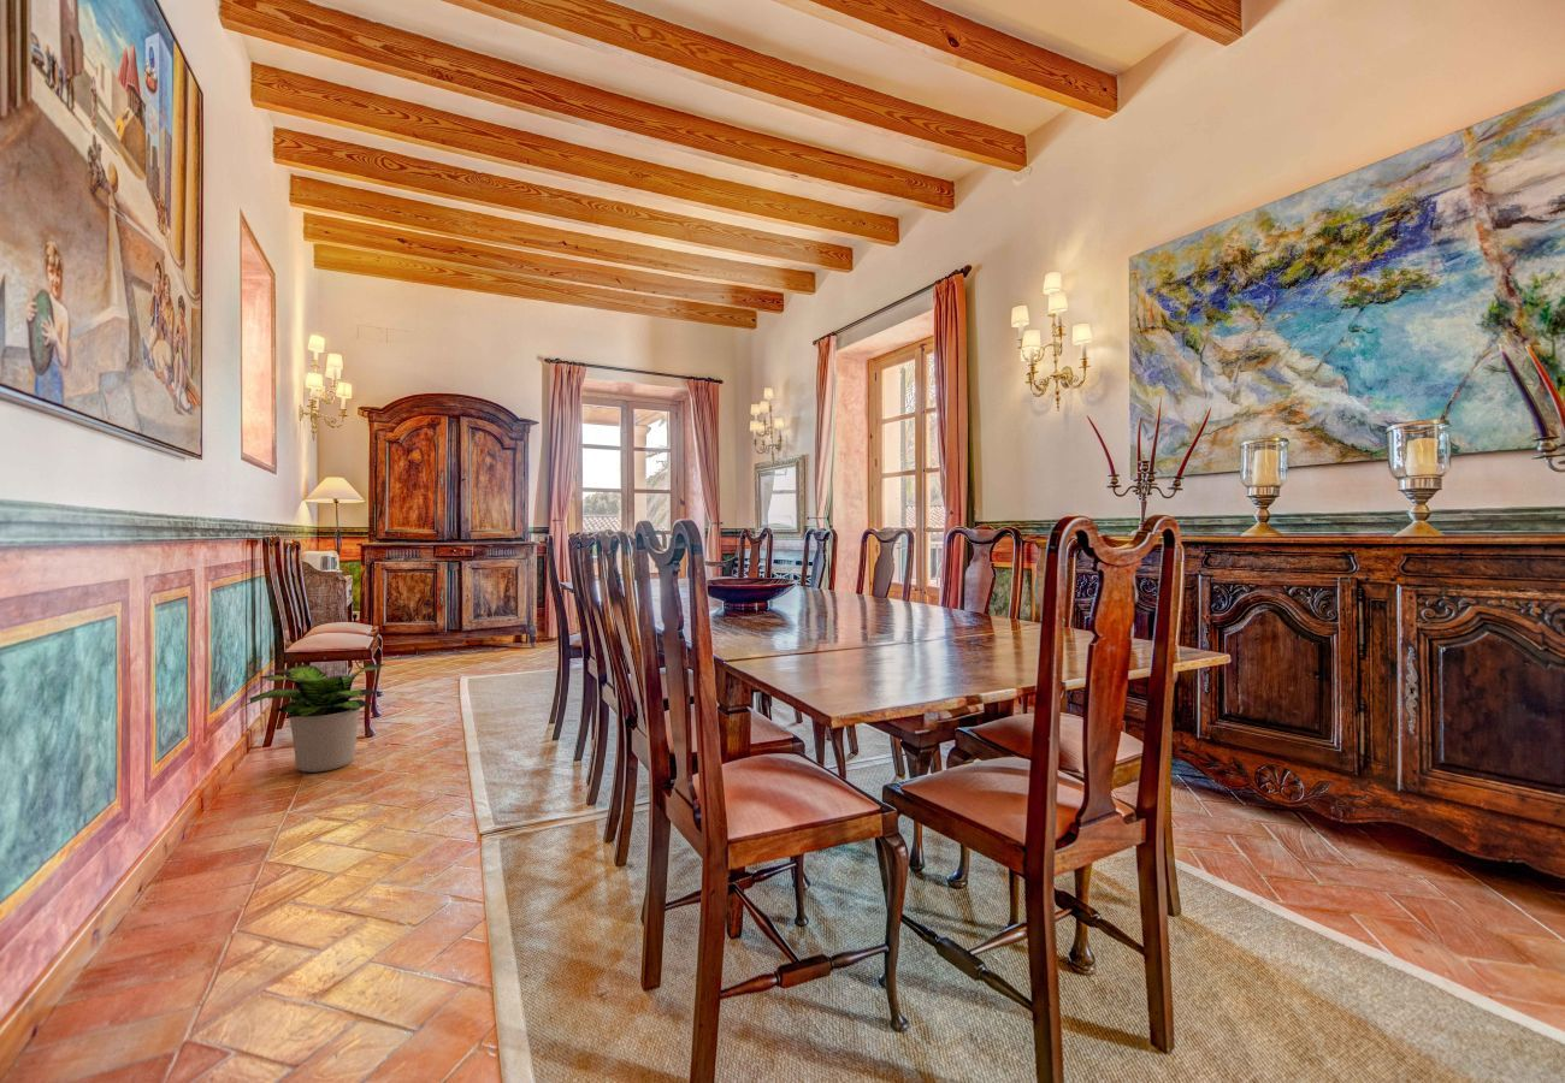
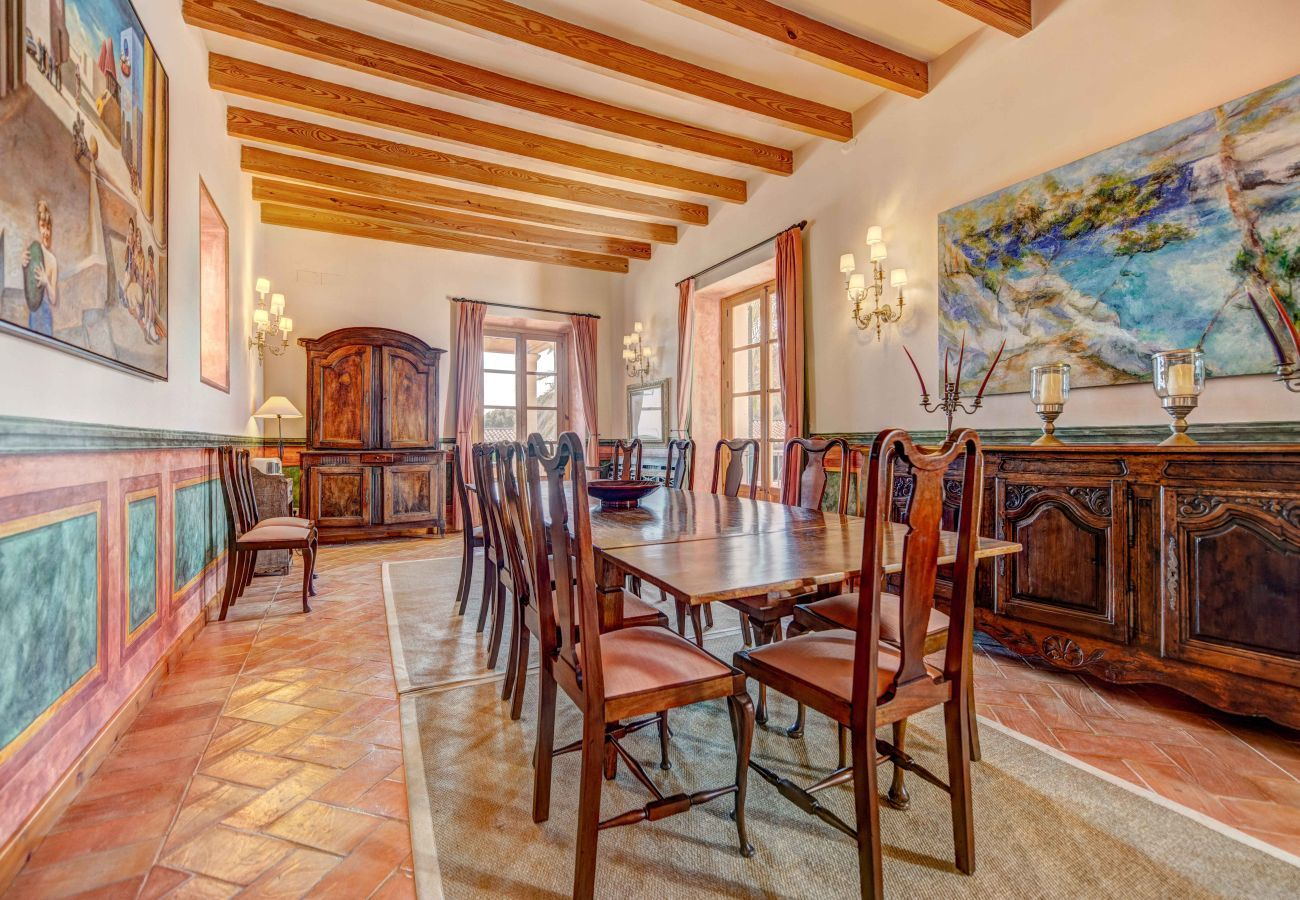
- potted plant [240,662,388,774]
